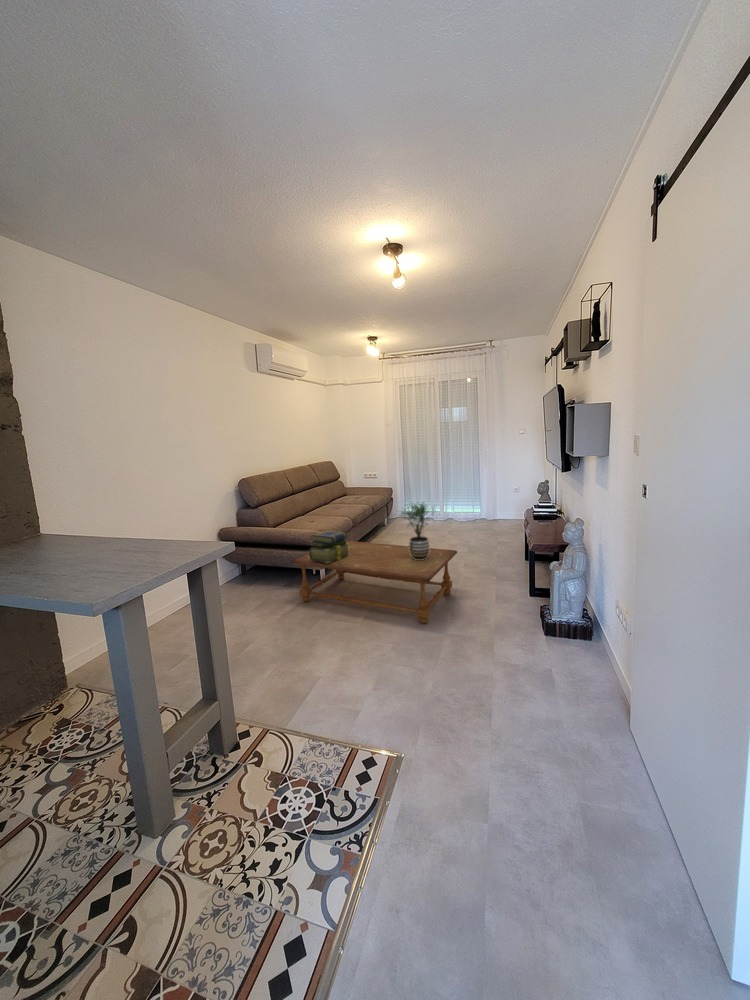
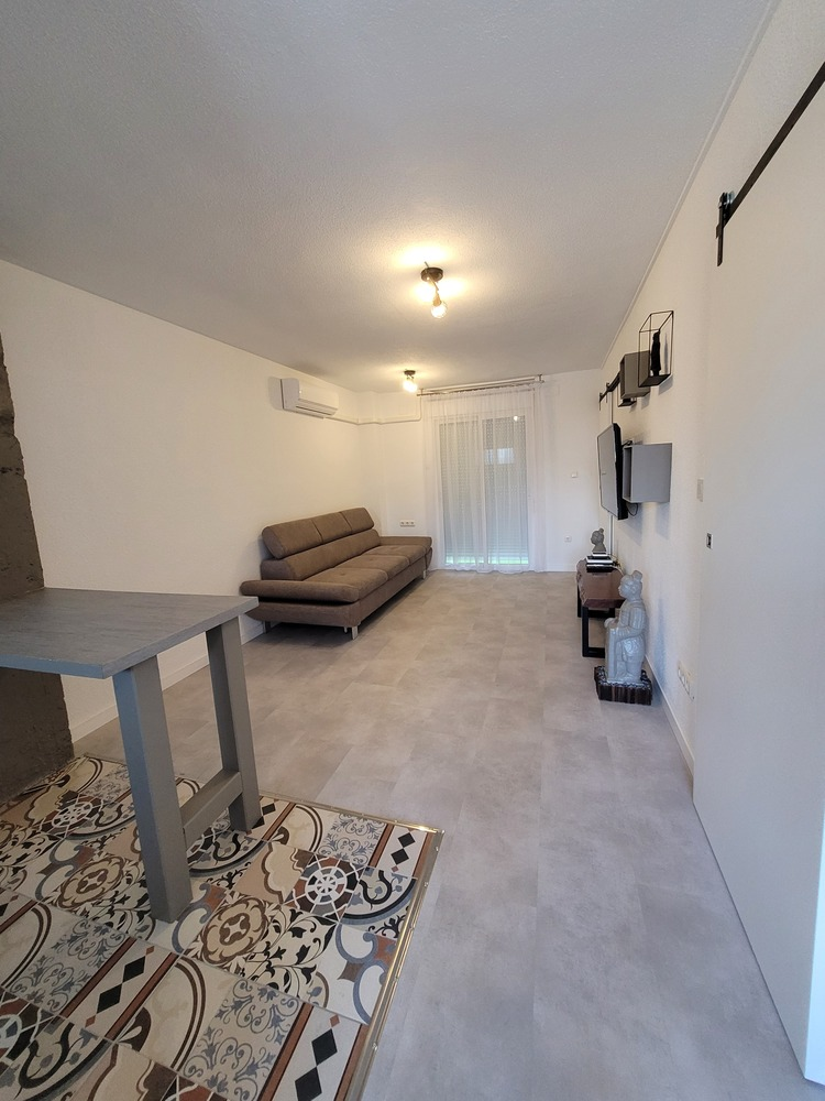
- coffee table [290,540,458,625]
- potted plant [396,501,438,560]
- stack of books [308,530,349,563]
